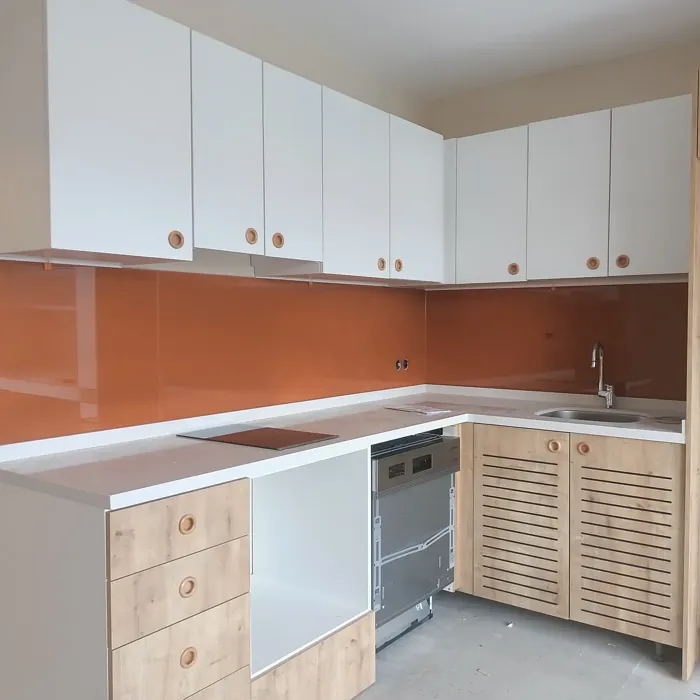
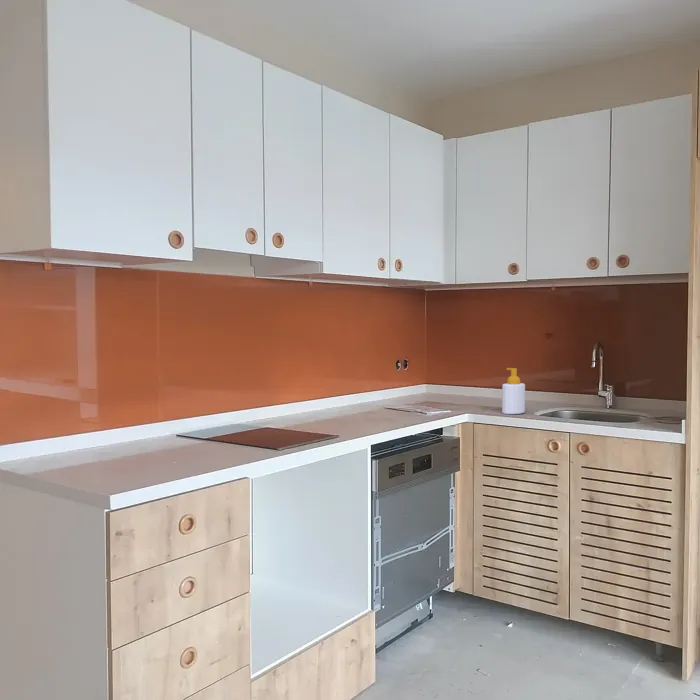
+ soap bottle [501,367,526,415]
